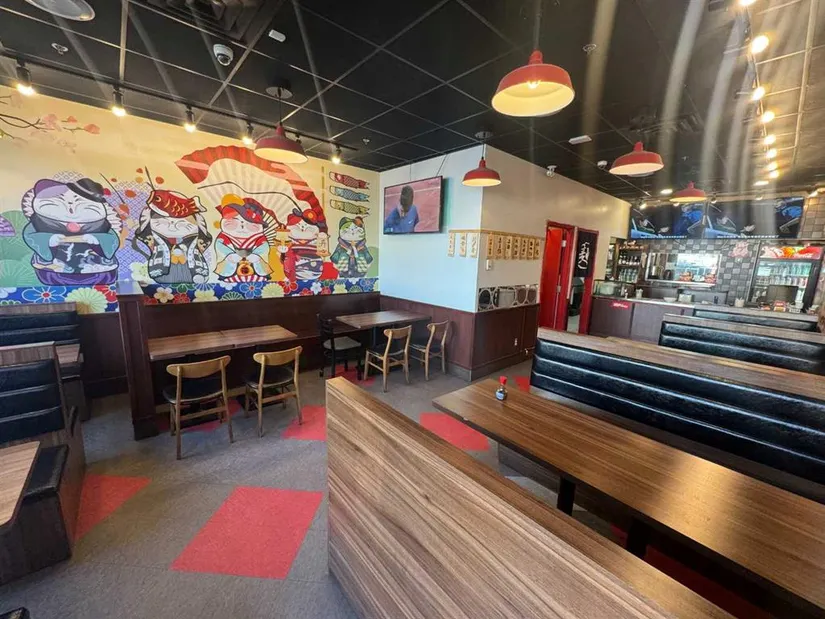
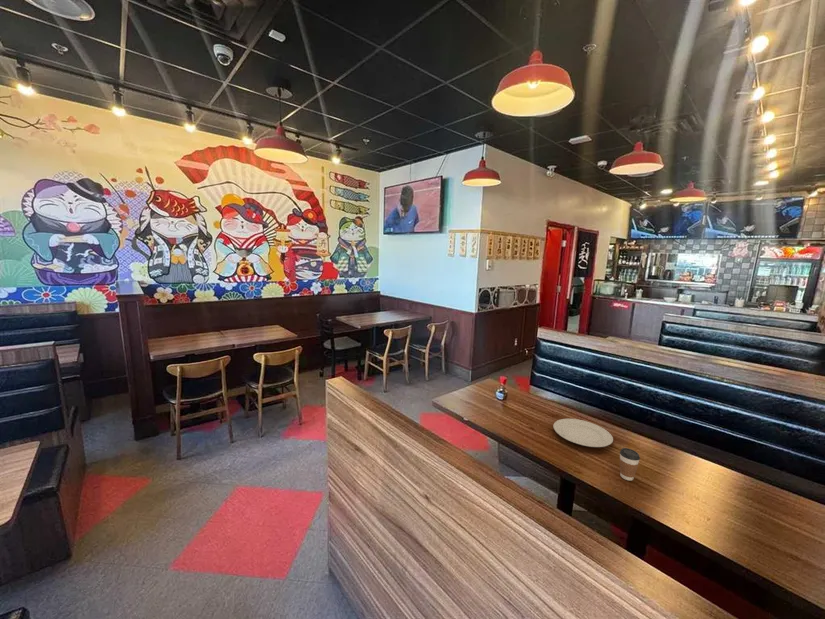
+ coffee cup [619,447,641,482]
+ chinaware [552,418,614,448]
